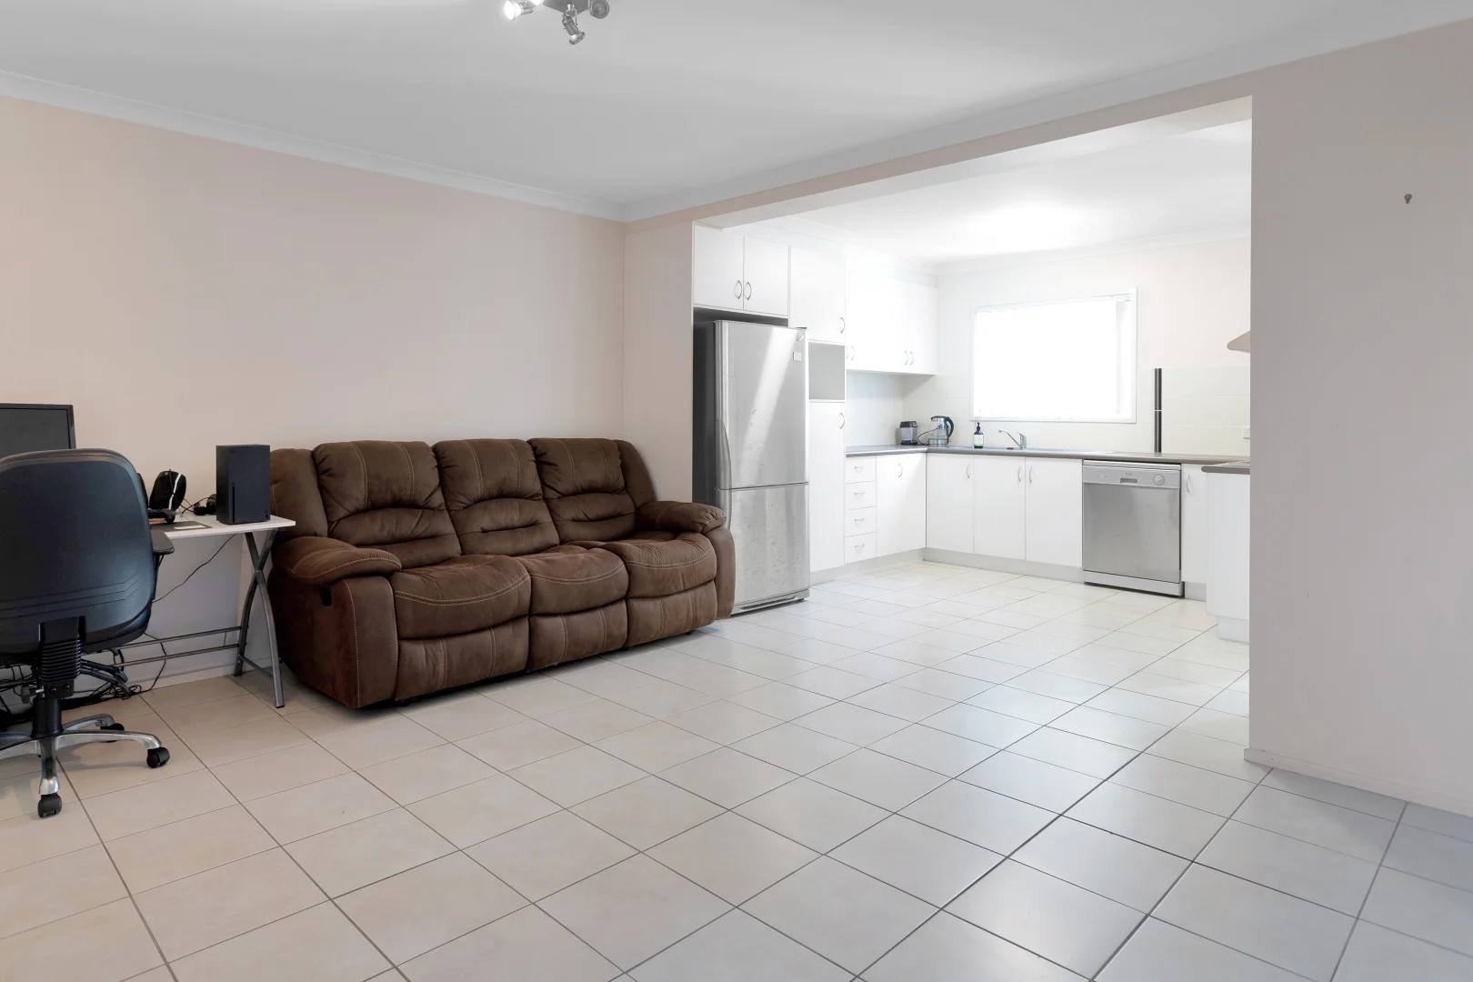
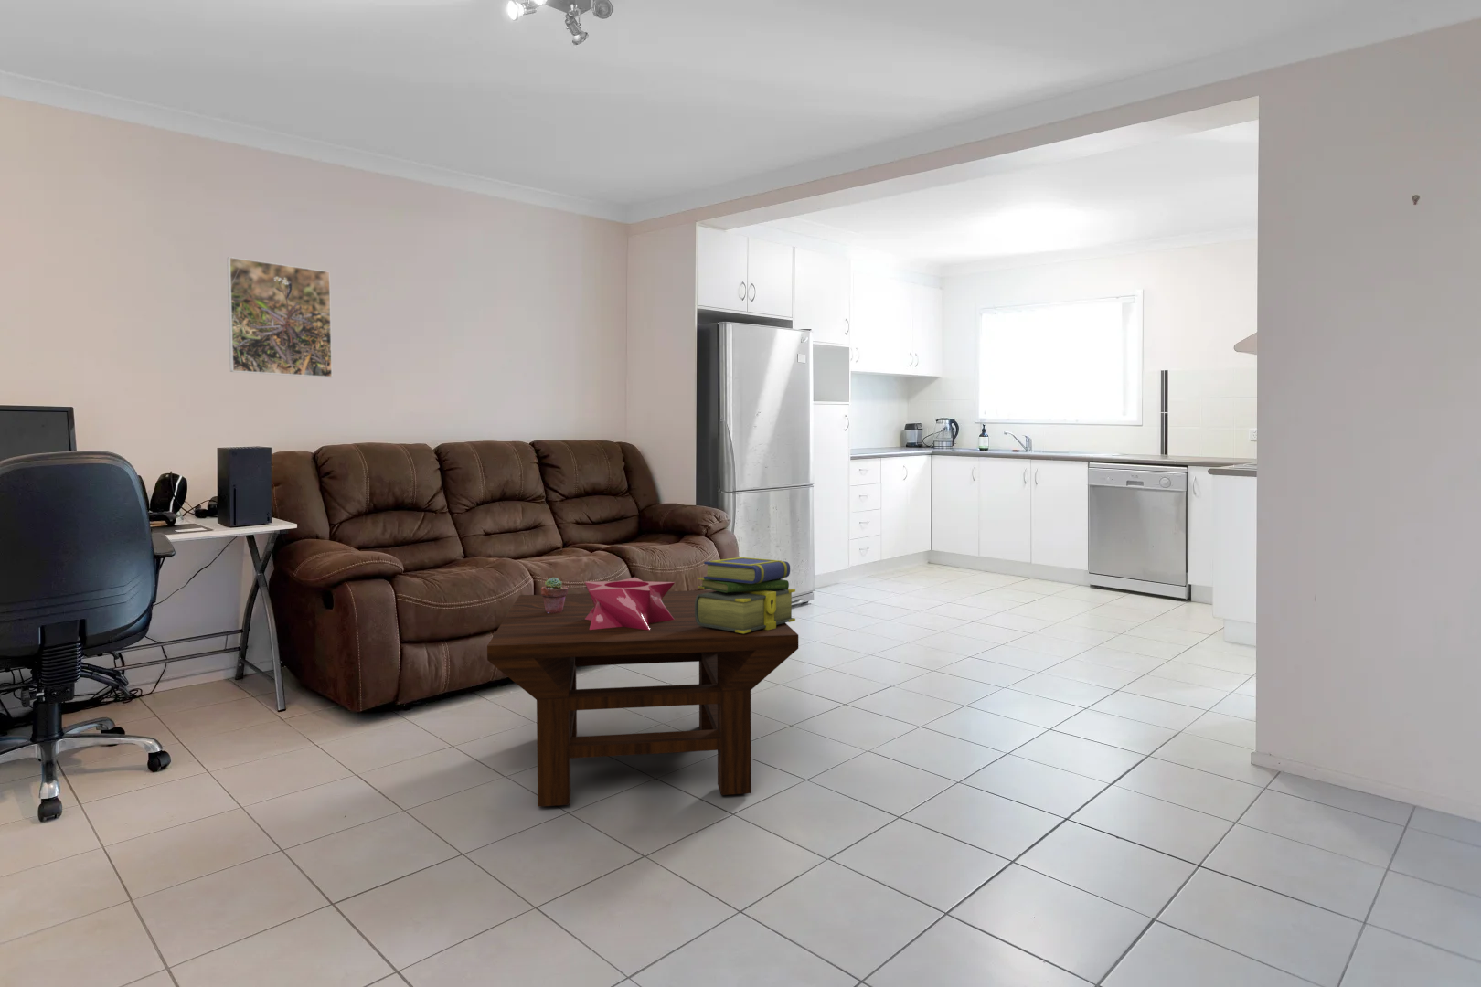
+ potted succulent [540,576,570,614]
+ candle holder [584,576,675,630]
+ stack of books [695,556,797,633]
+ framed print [226,256,334,378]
+ coffee table [486,589,799,807]
